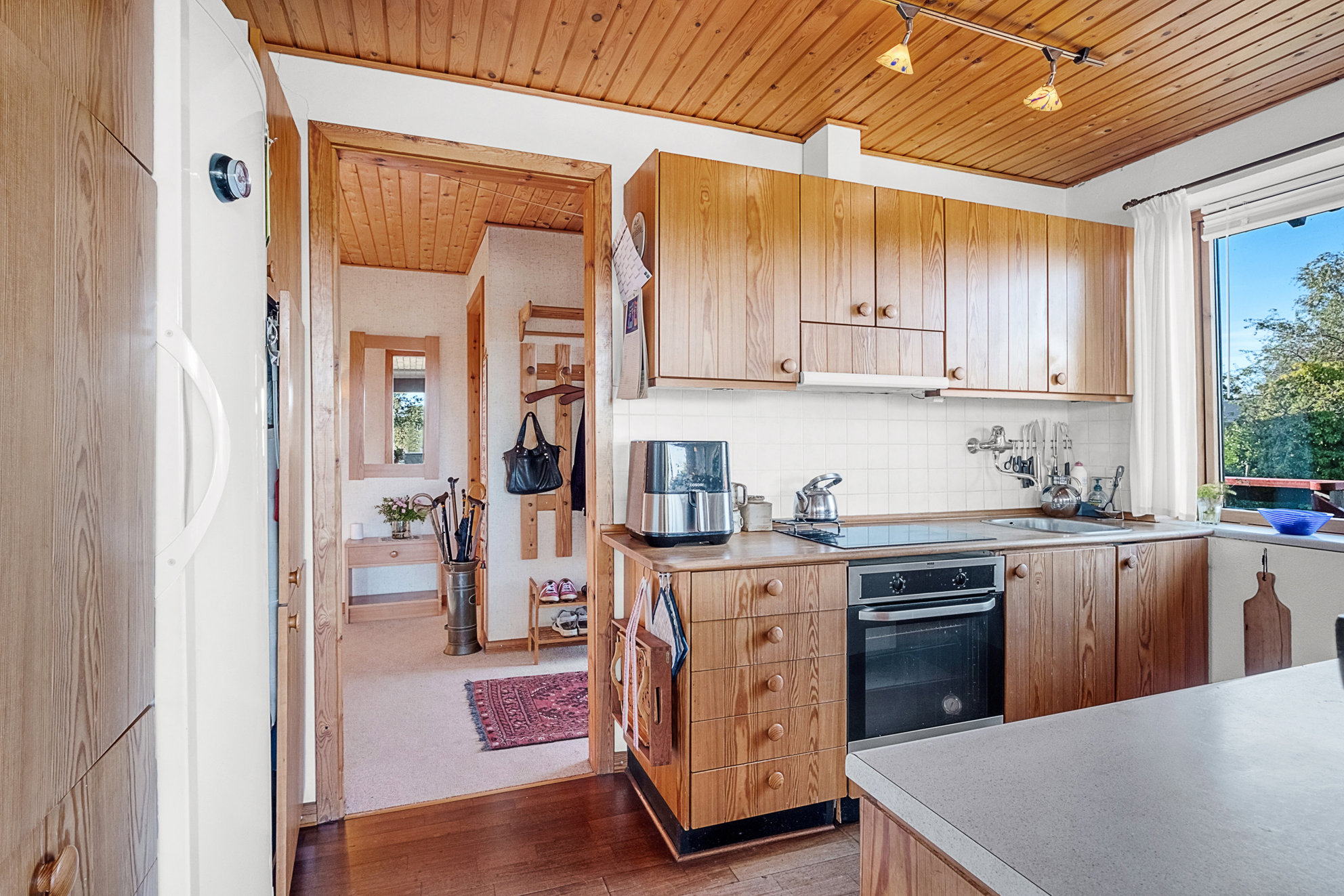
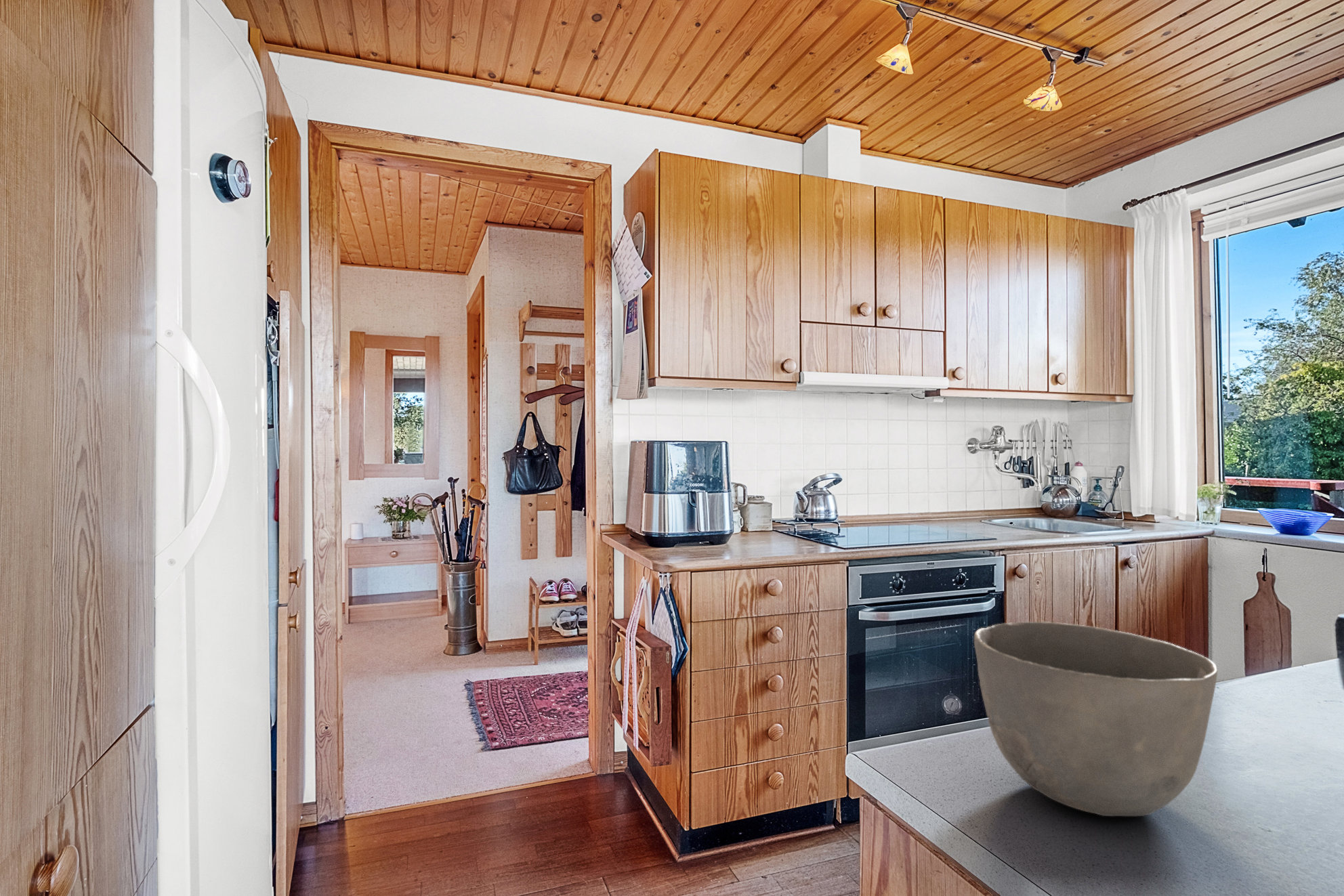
+ bowl [973,621,1218,817]
